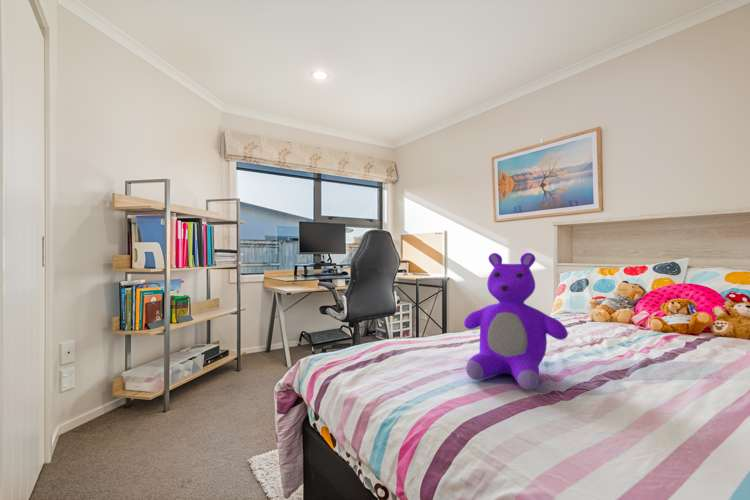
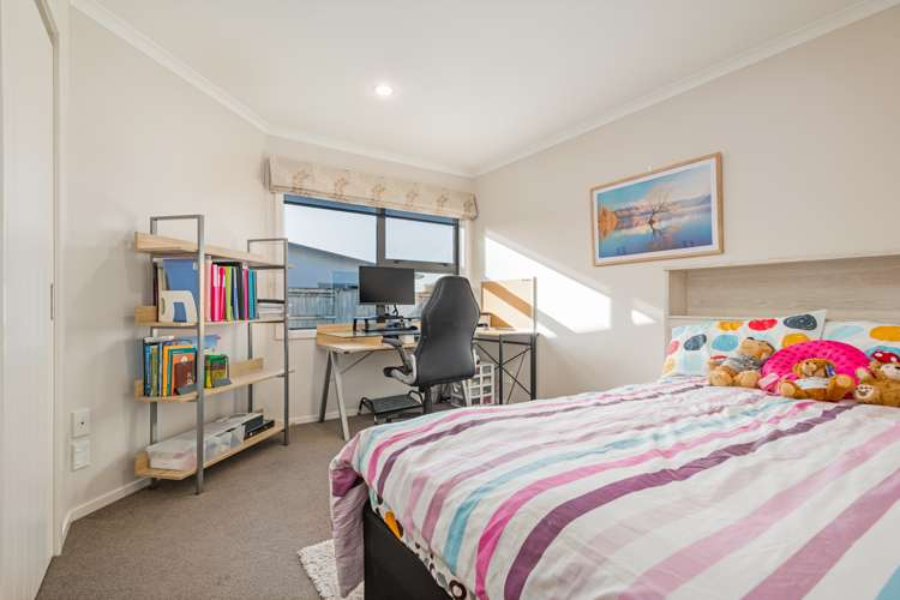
- stuffed bear [463,252,569,391]
